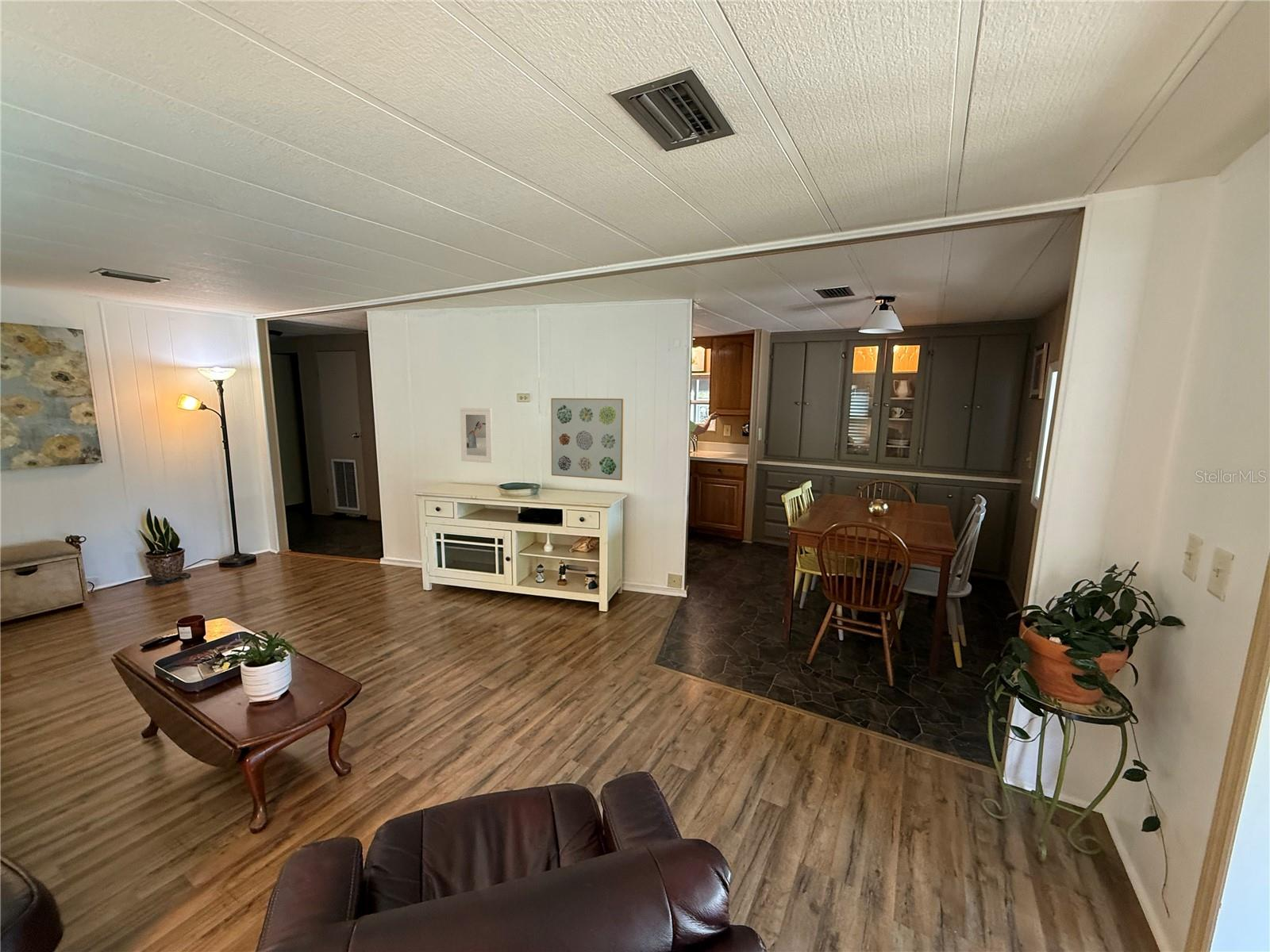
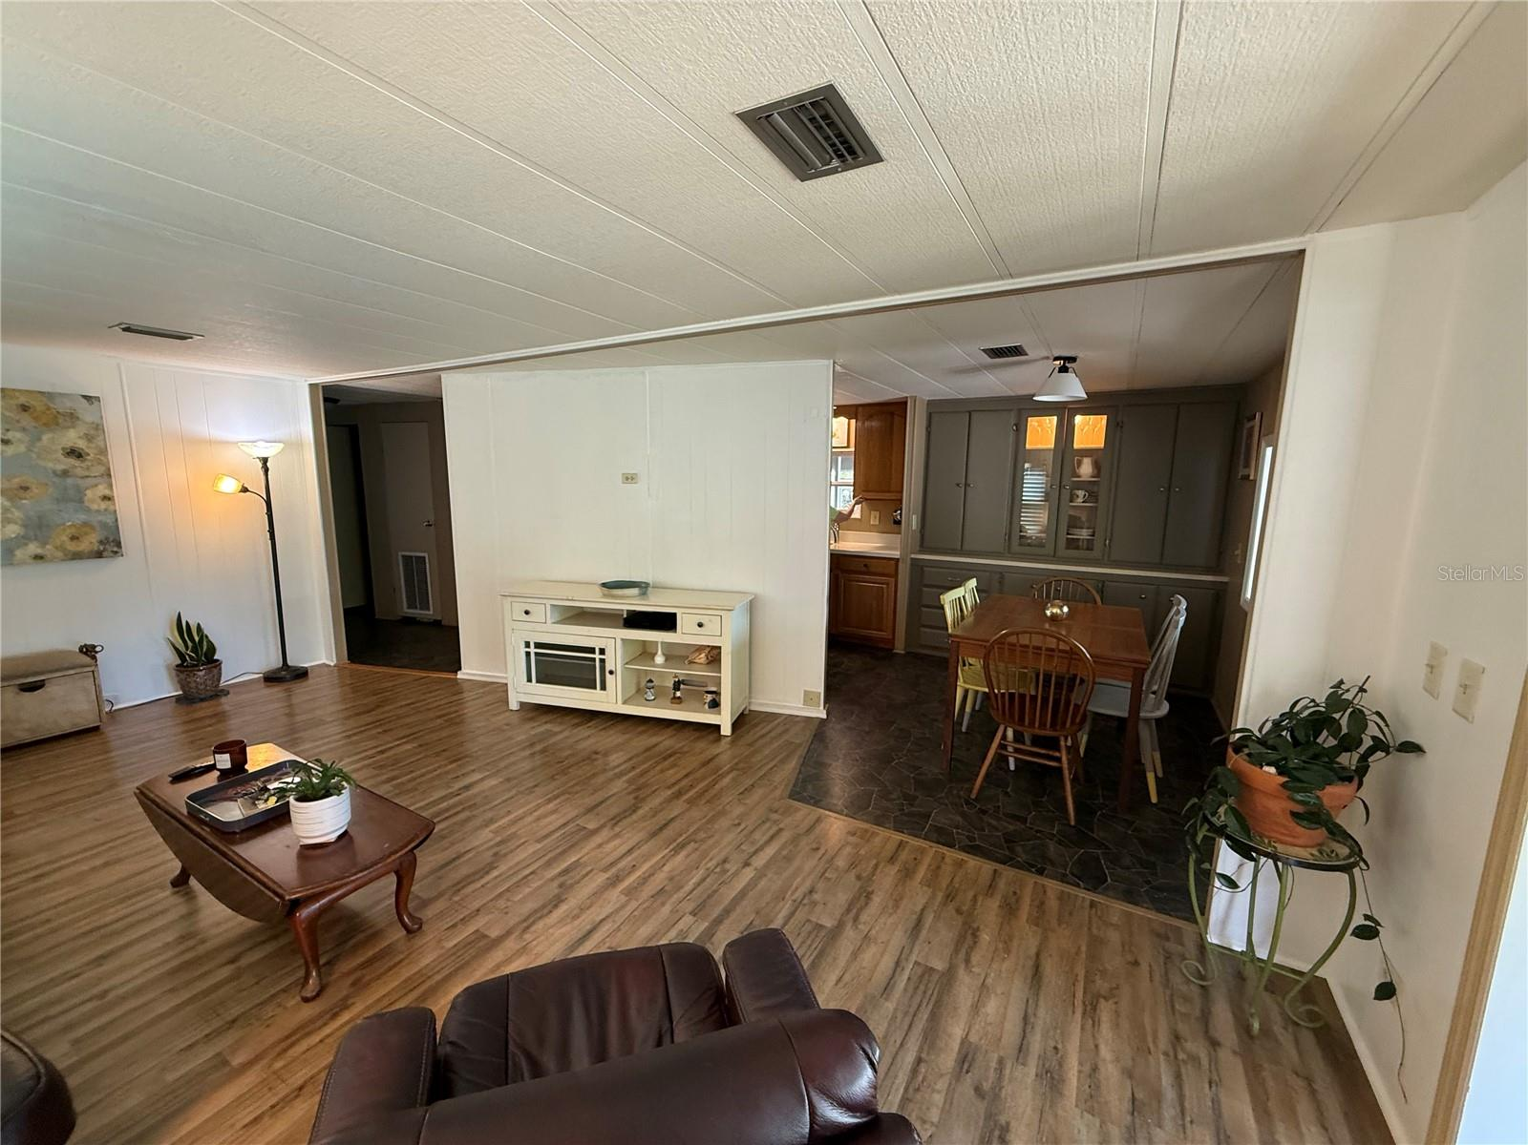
- wall art [550,397,624,482]
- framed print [460,407,494,464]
